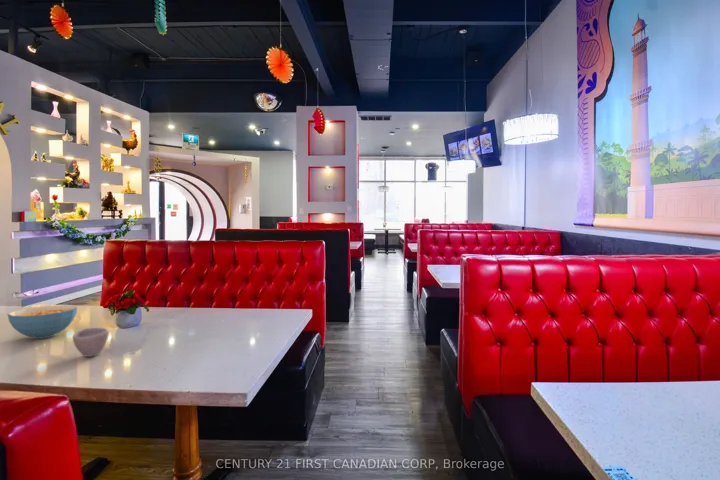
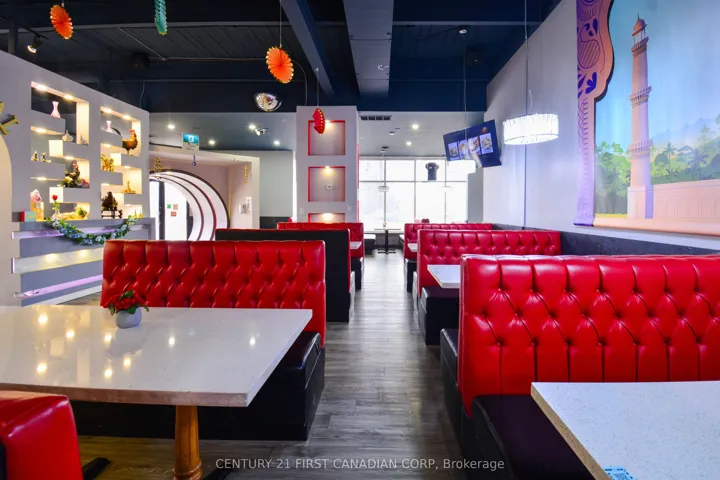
- cup [72,327,110,358]
- cereal bowl [7,304,78,340]
